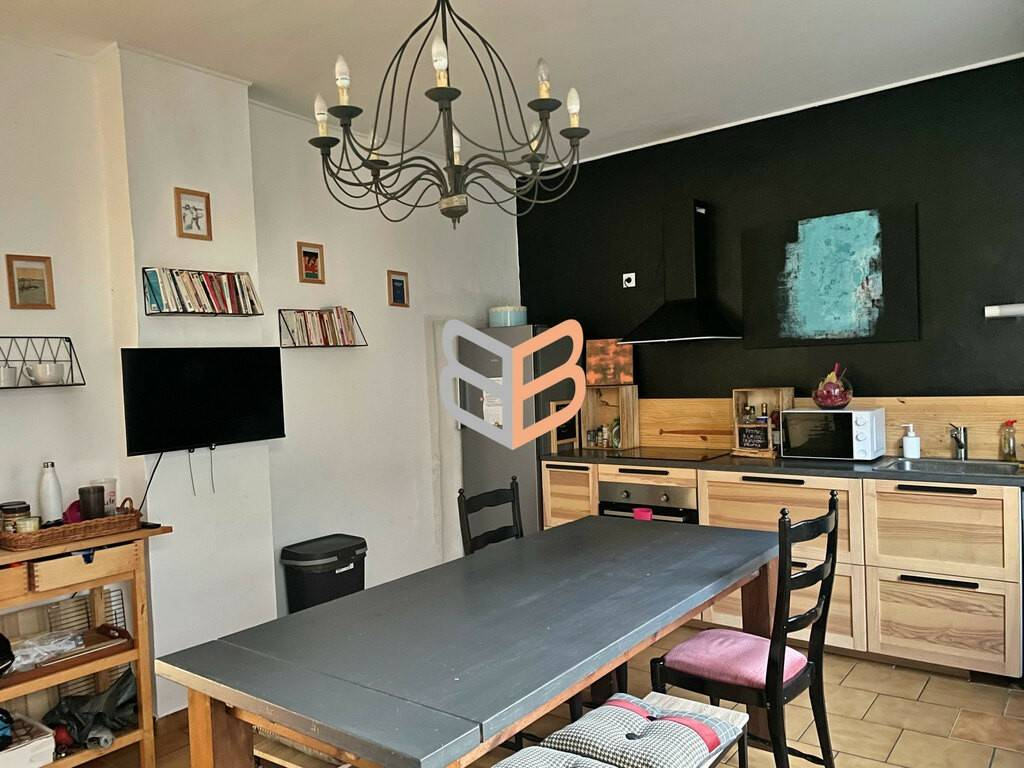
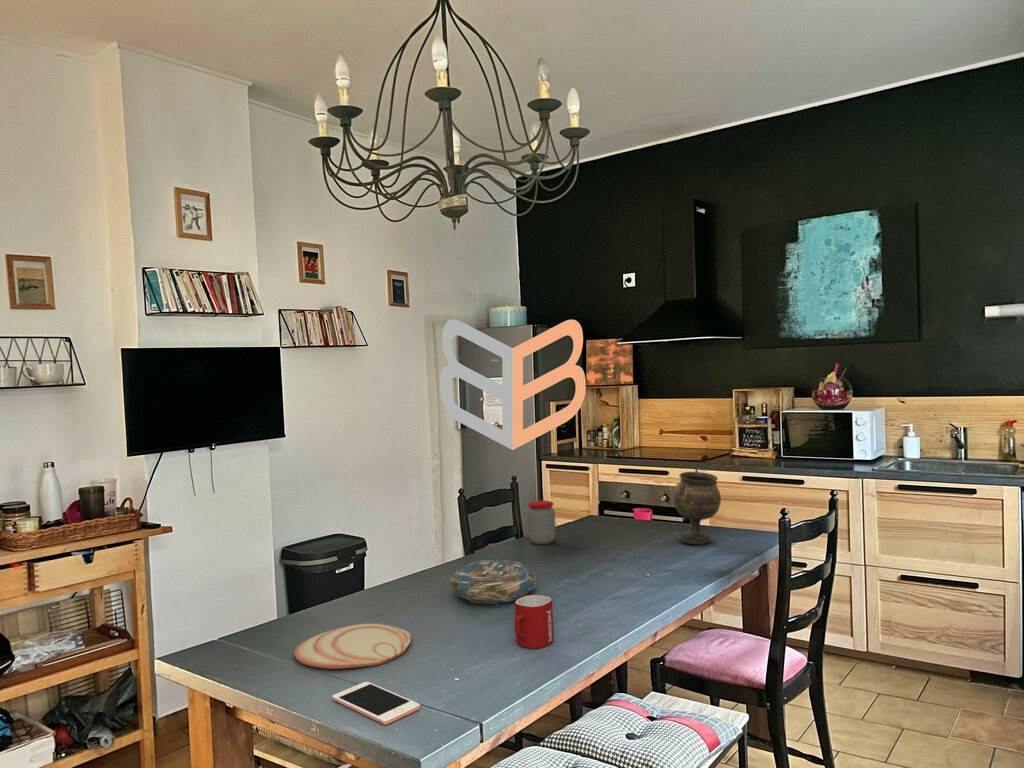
+ mug [513,594,555,649]
+ goblet [672,471,722,546]
+ plate [293,622,412,670]
+ cell phone [331,681,421,726]
+ decorative bowl [450,559,538,605]
+ jar [527,500,557,545]
